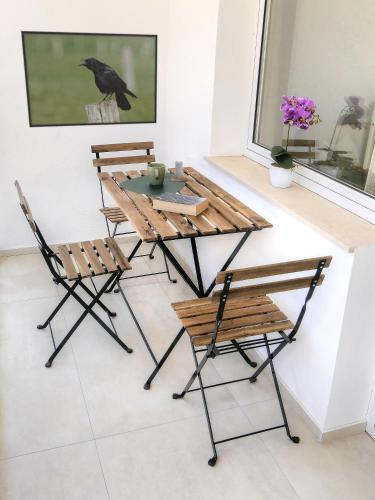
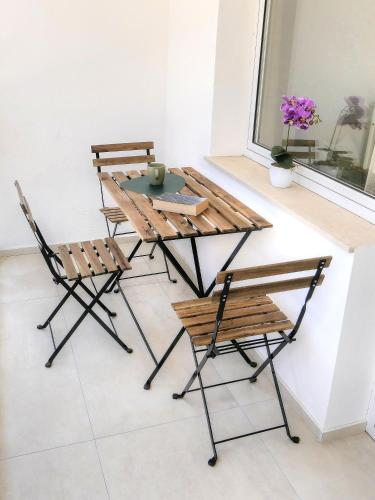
- candle [169,154,188,183]
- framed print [20,30,159,128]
